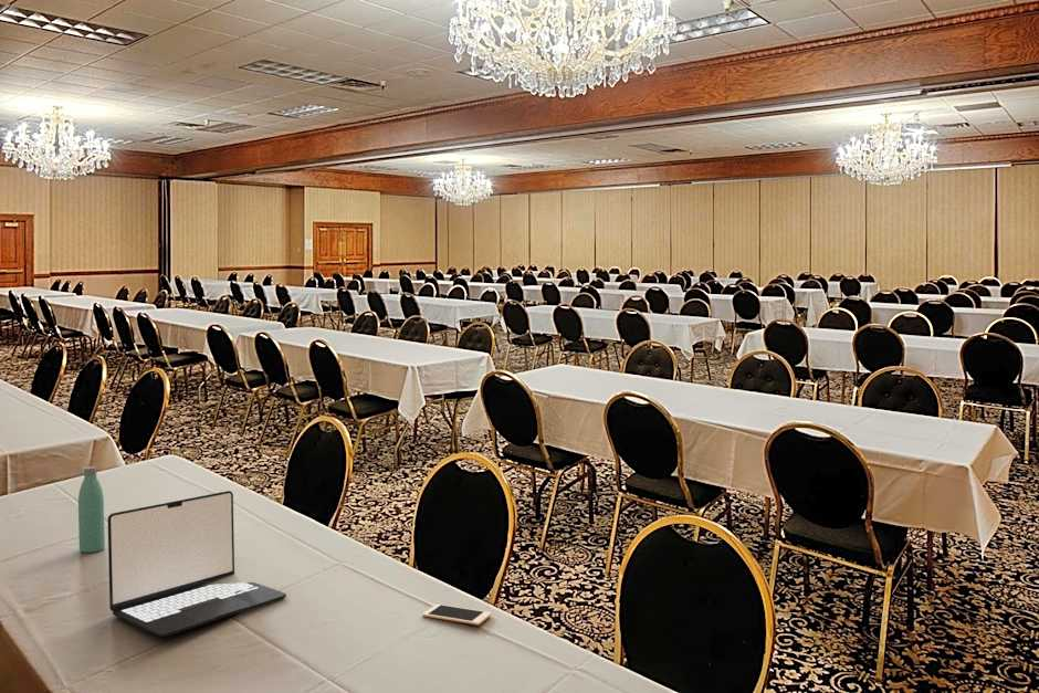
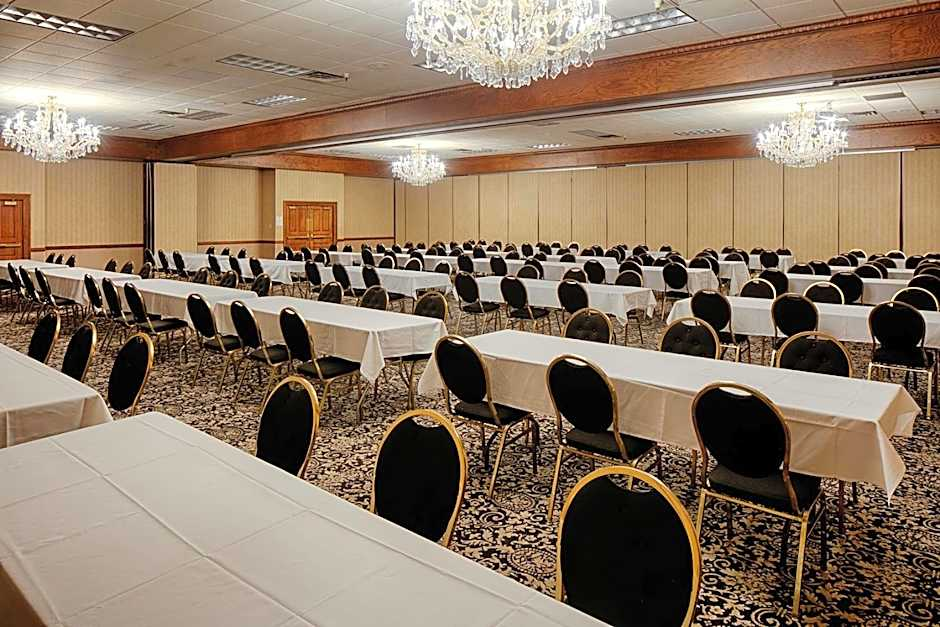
- cell phone [421,603,492,626]
- bottle [77,465,106,554]
- laptop [107,490,287,638]
